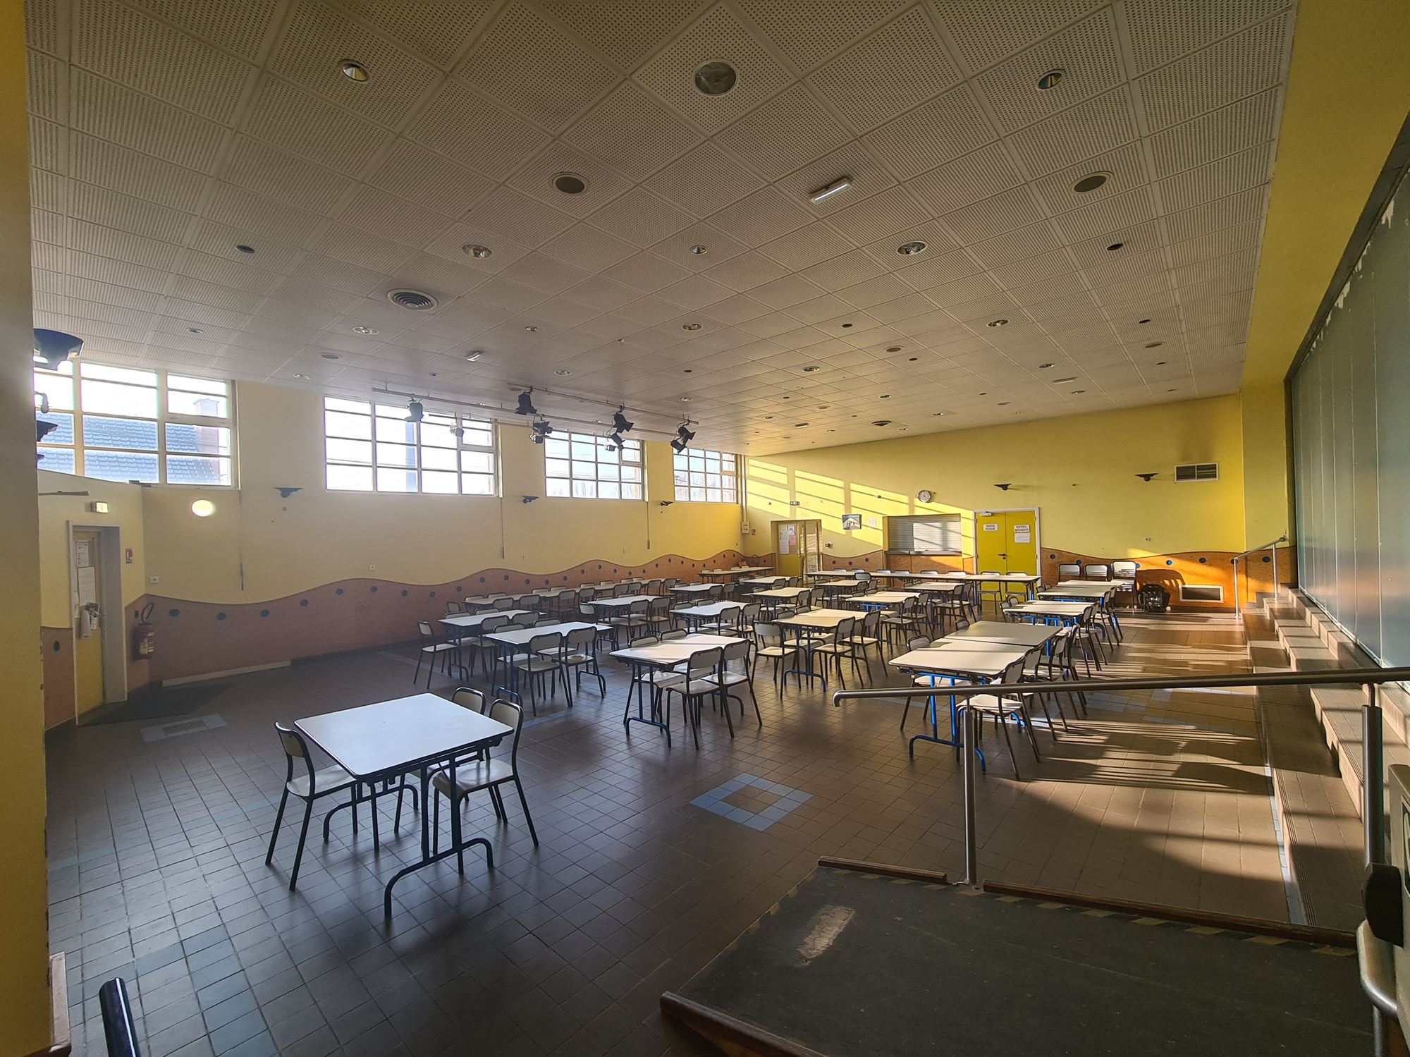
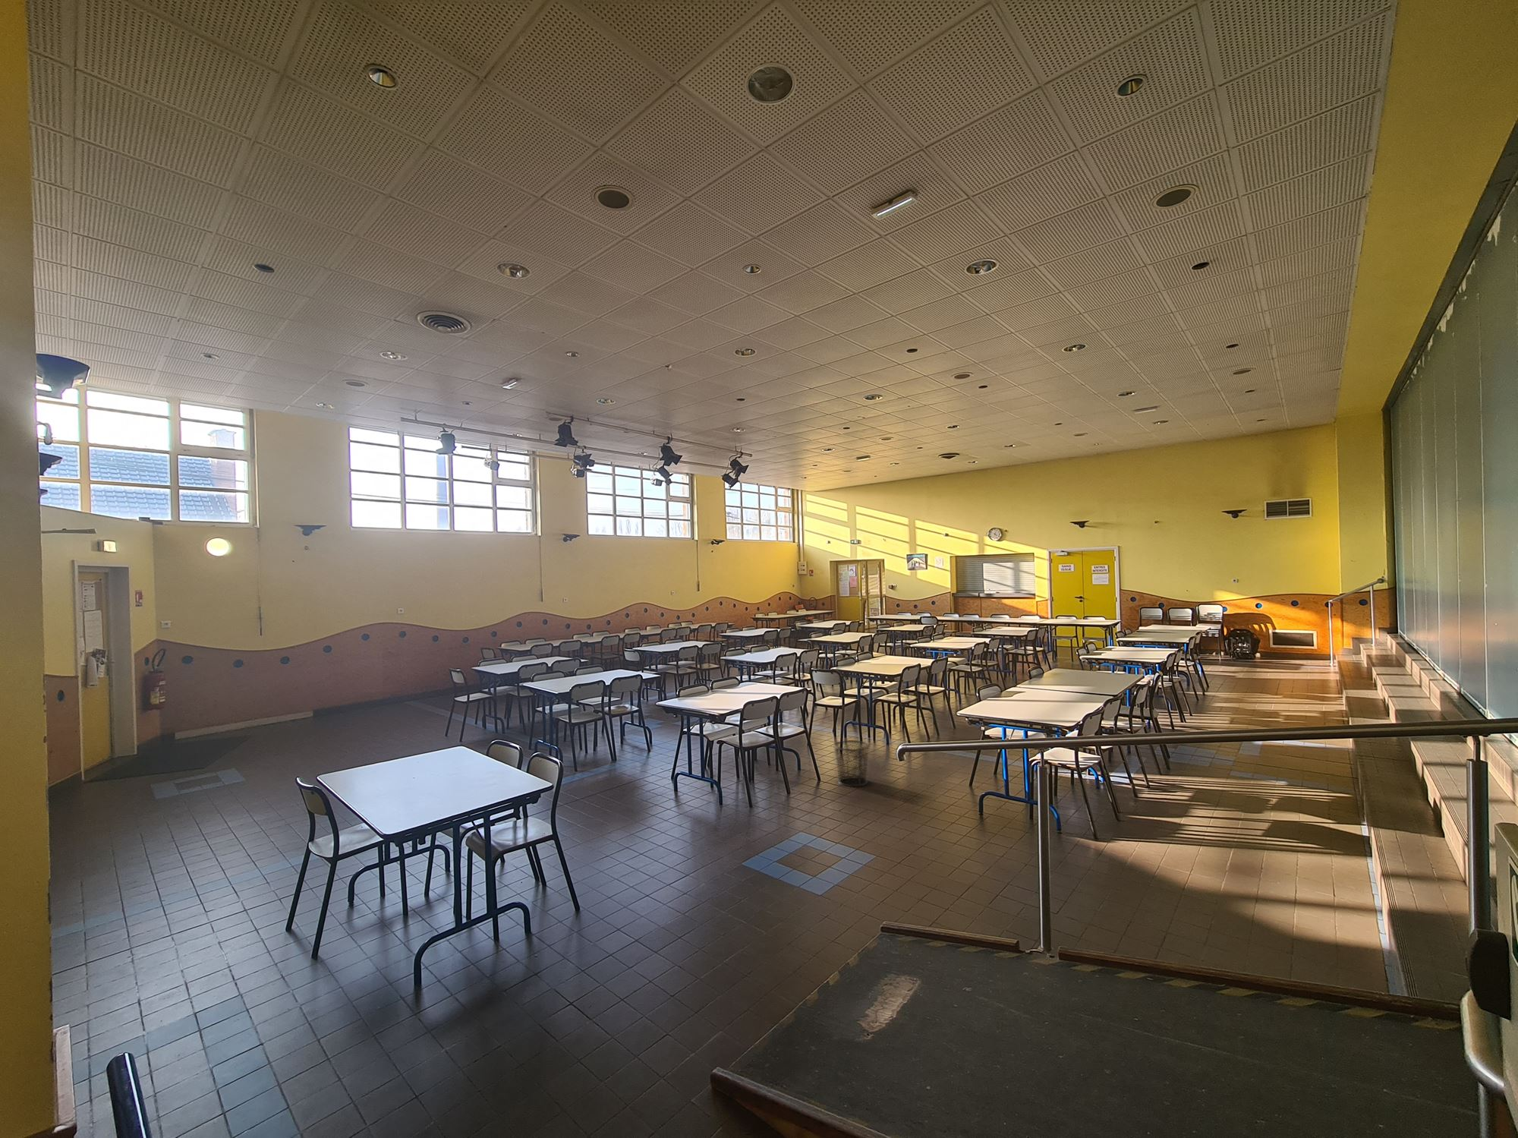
+ waste bin [833,740,870,788]
